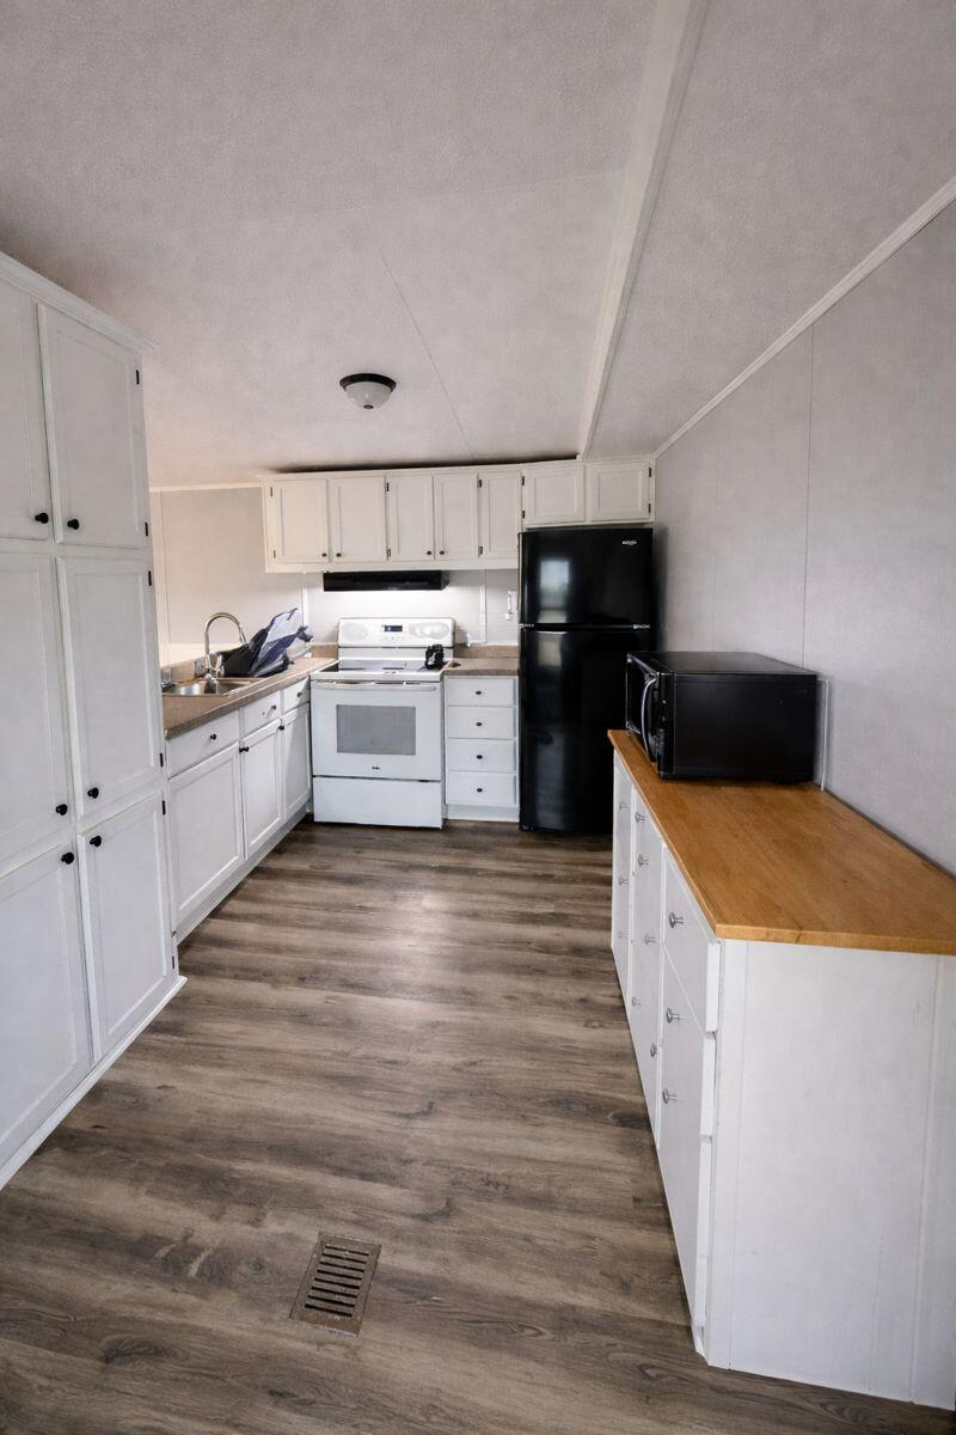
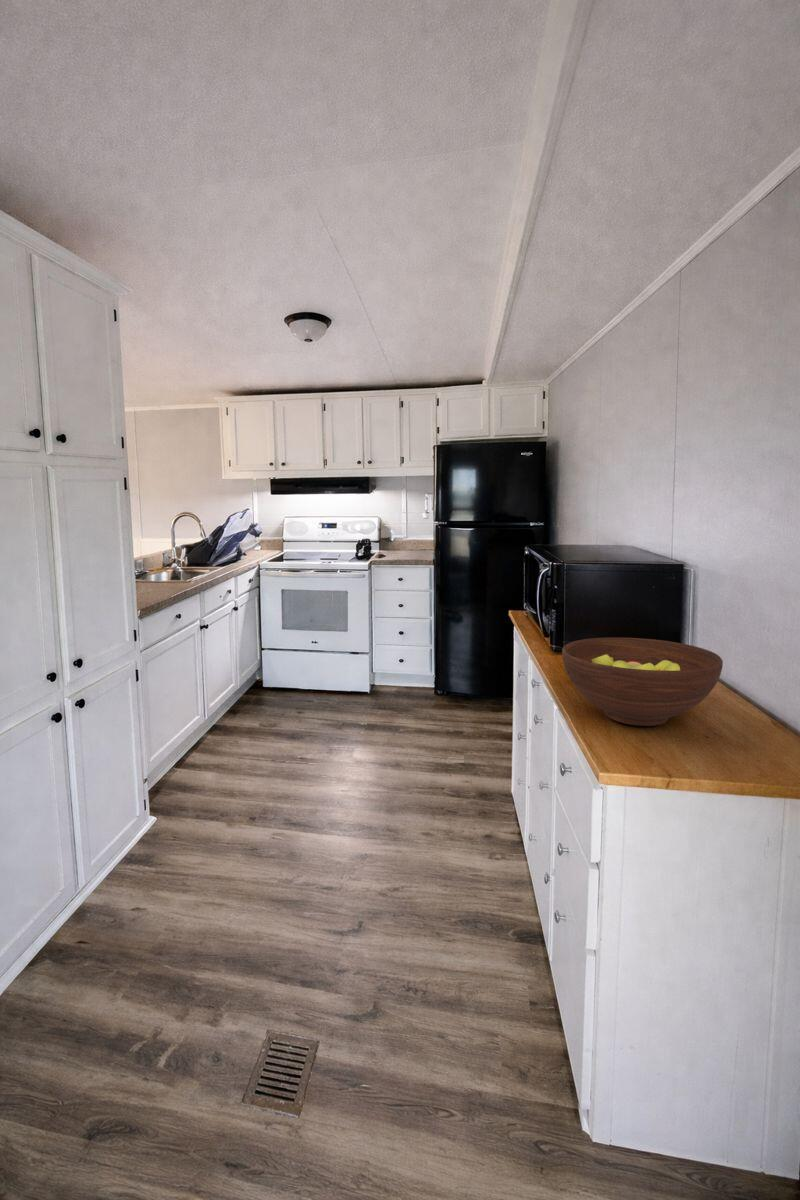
+ fruit bowl [561,637,724,727]
